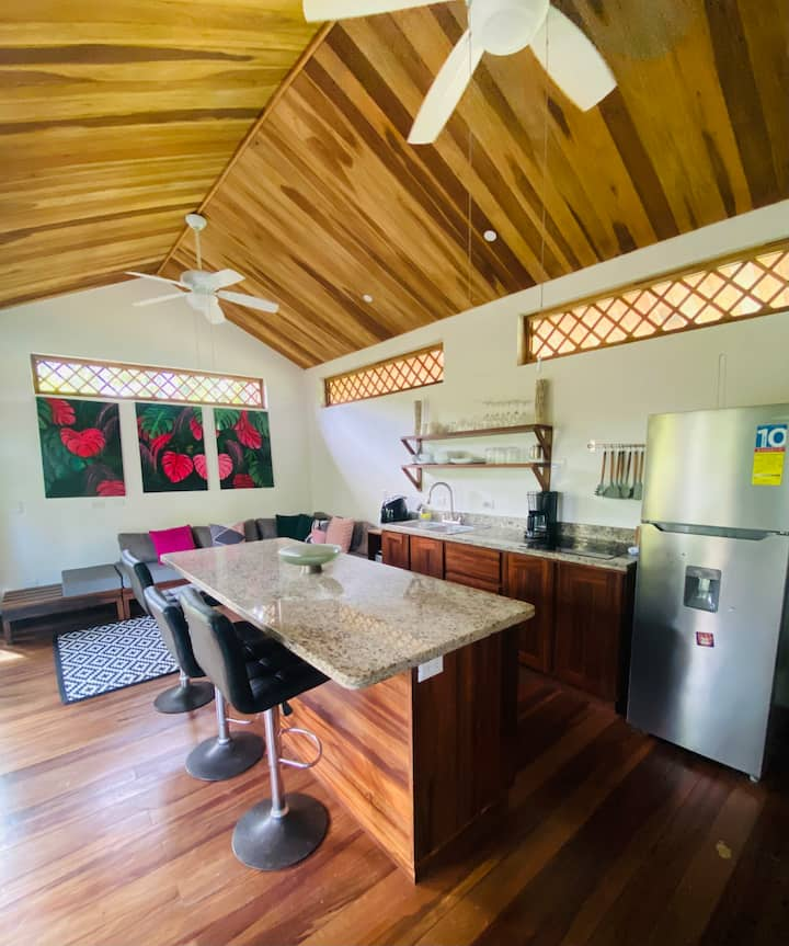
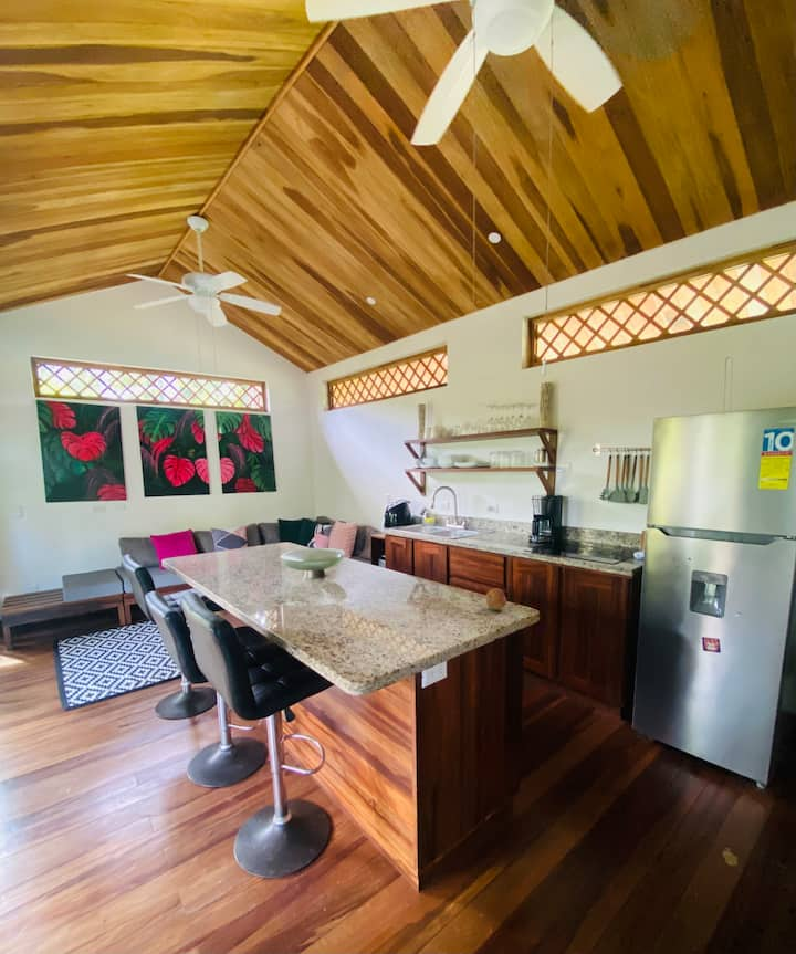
+ fruit [484,587,507,611]
